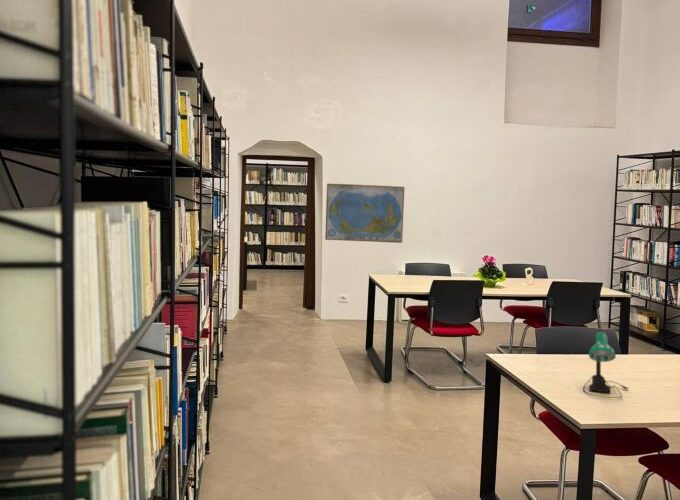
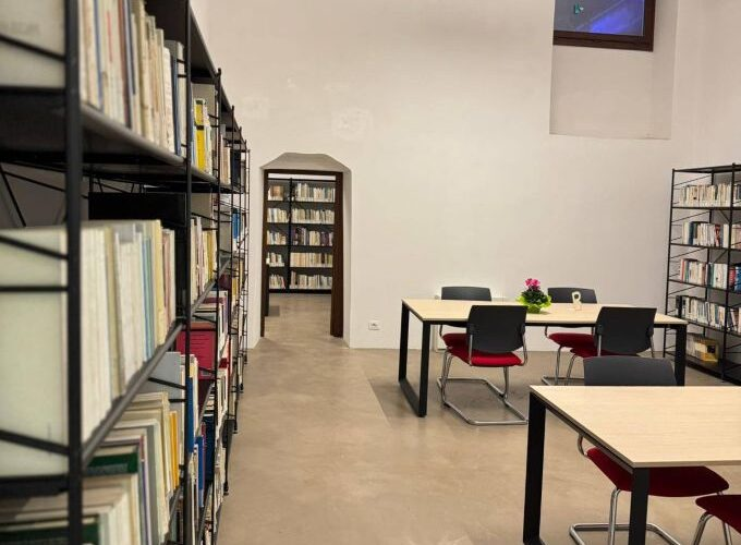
- desk lamp [582,331,629,399]
- world map [324,183,405,244]
